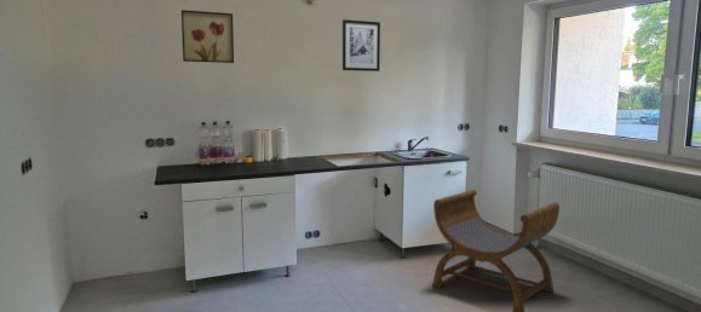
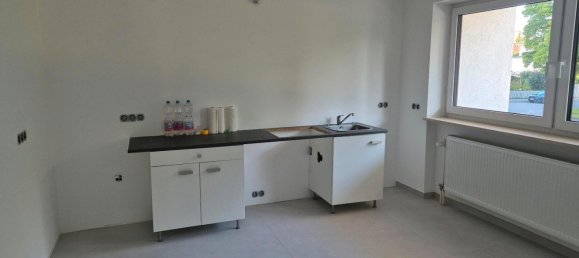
- wall art [341,18,381,73]
- wall art [180,8,235,64]
- stool [431,189,561,312]
